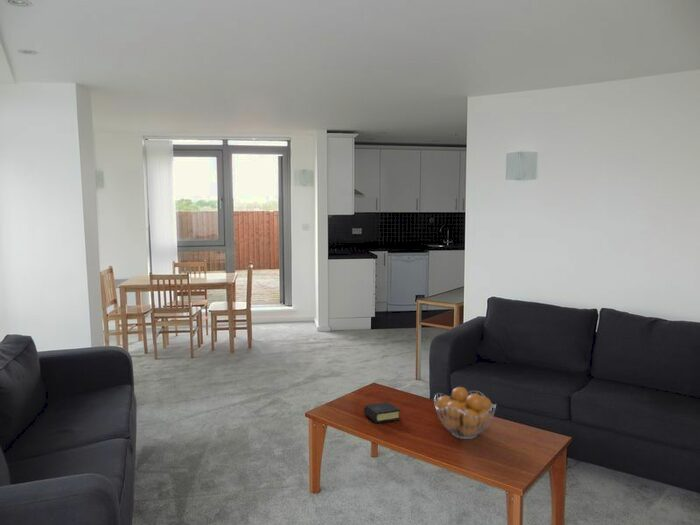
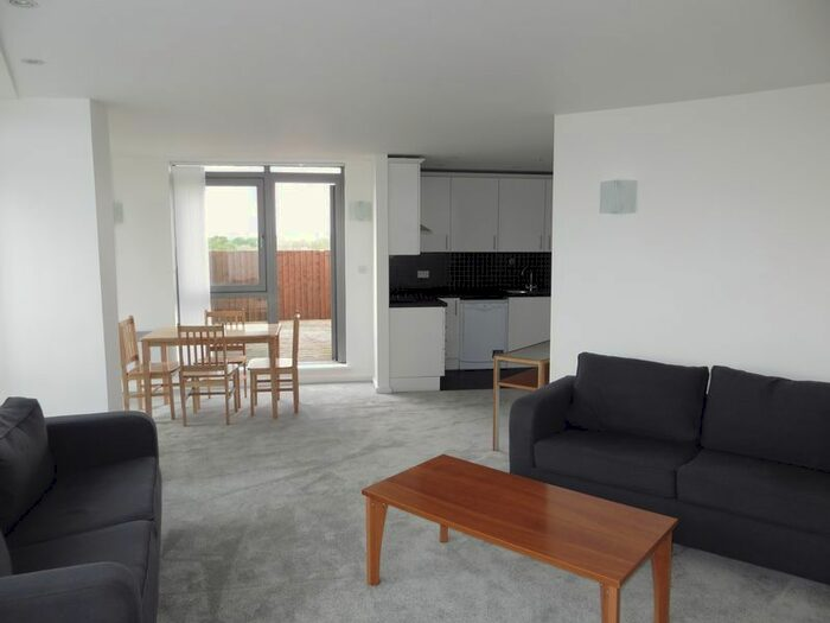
- book [363,401,401,424]
- fruit basket [433,386,497,440]
